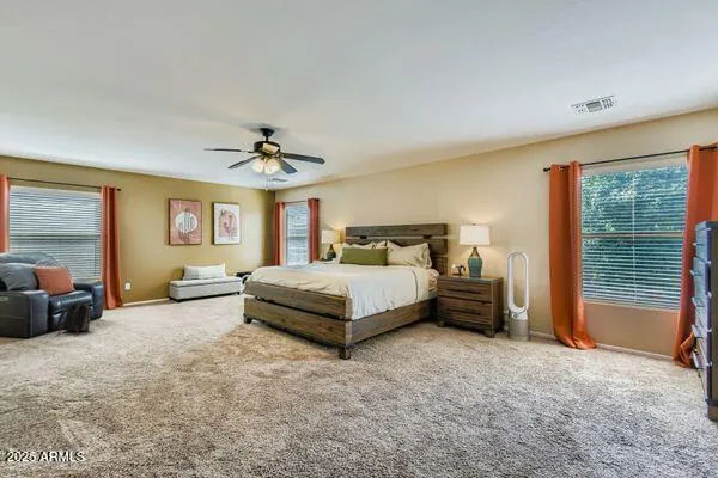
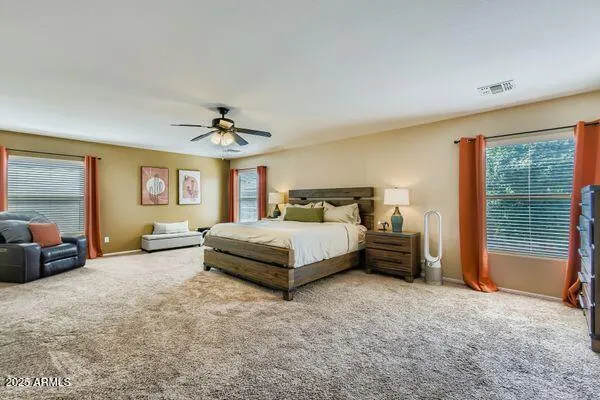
- backpack [56,300,92,336]
